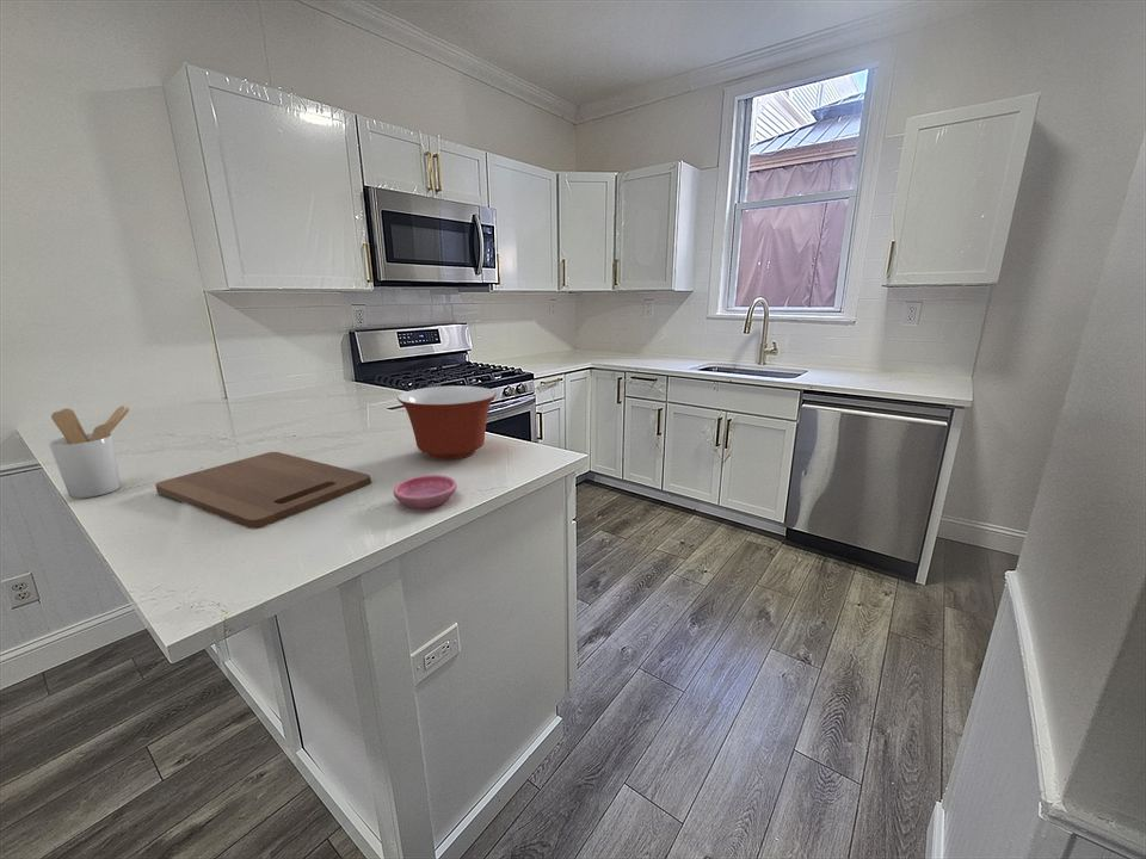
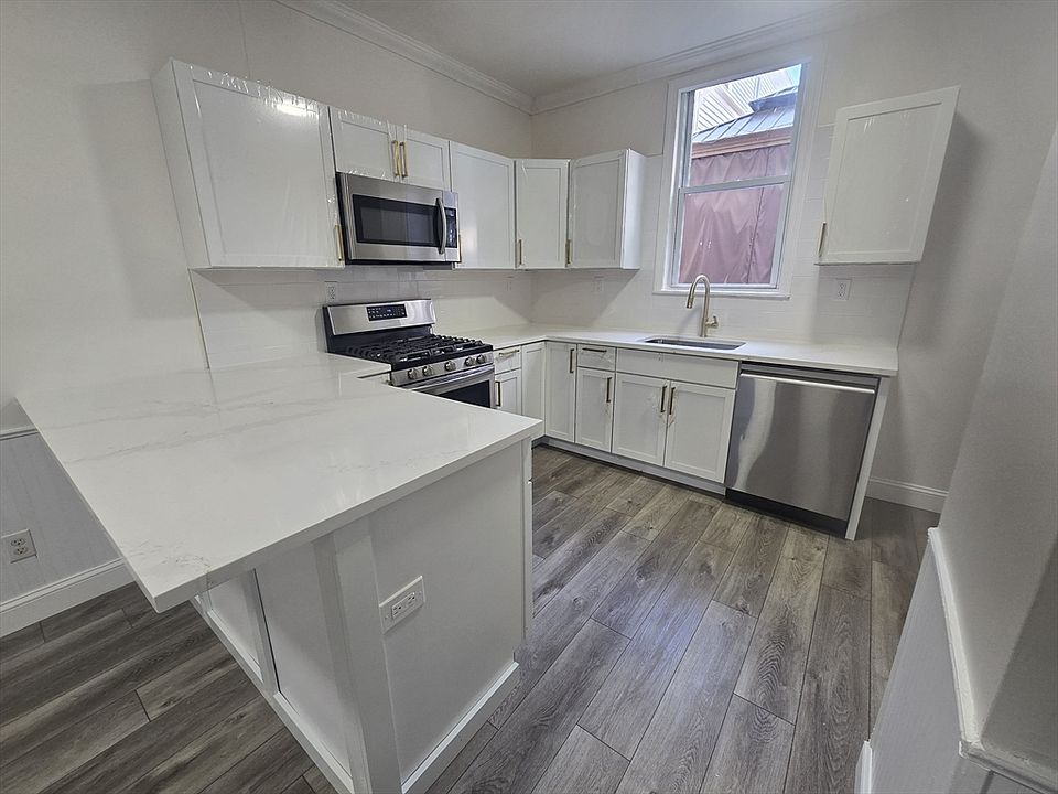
- utensil holder [48,404,131,499]
- saucer [393,474,458,509]
- mixing bowl [396,385,498,461]
- cutting board [154,451,372,530]
